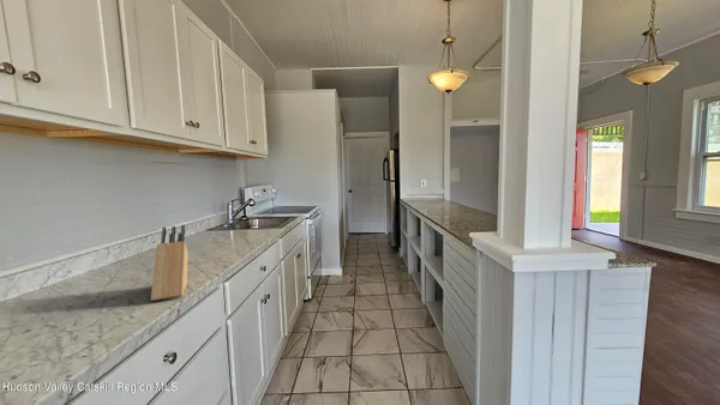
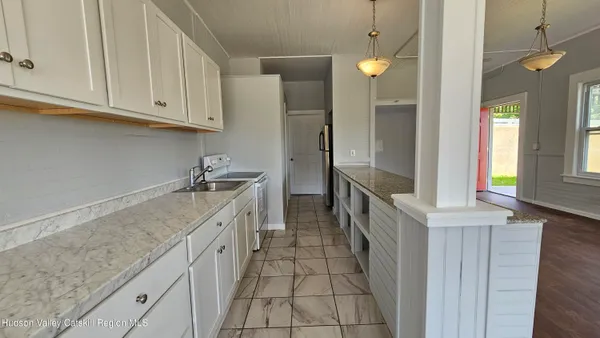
- knife block [150,224,190,302]
